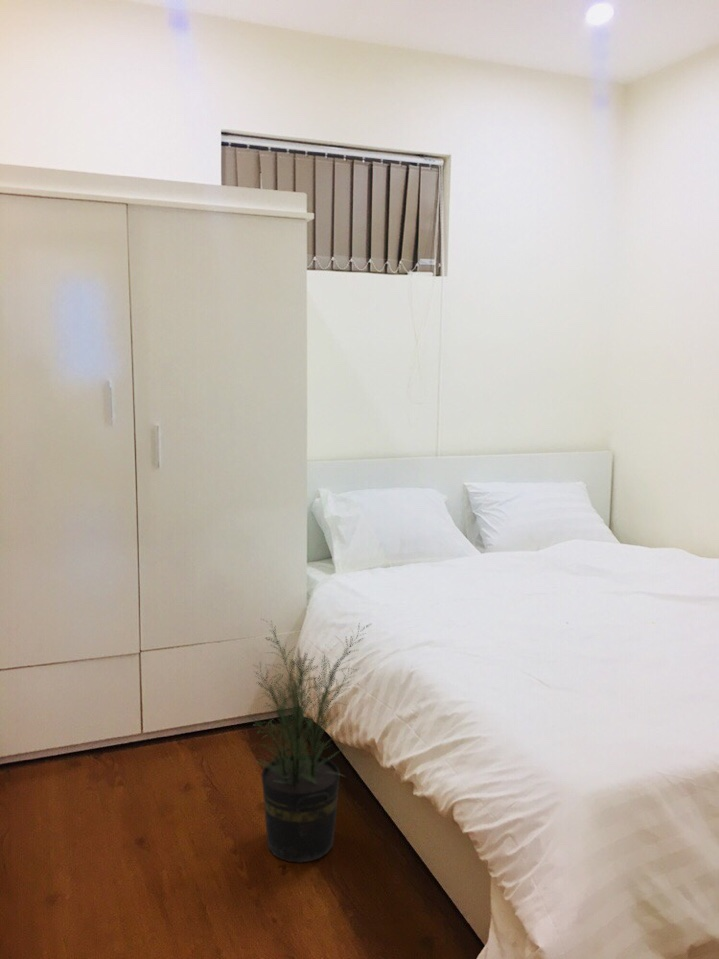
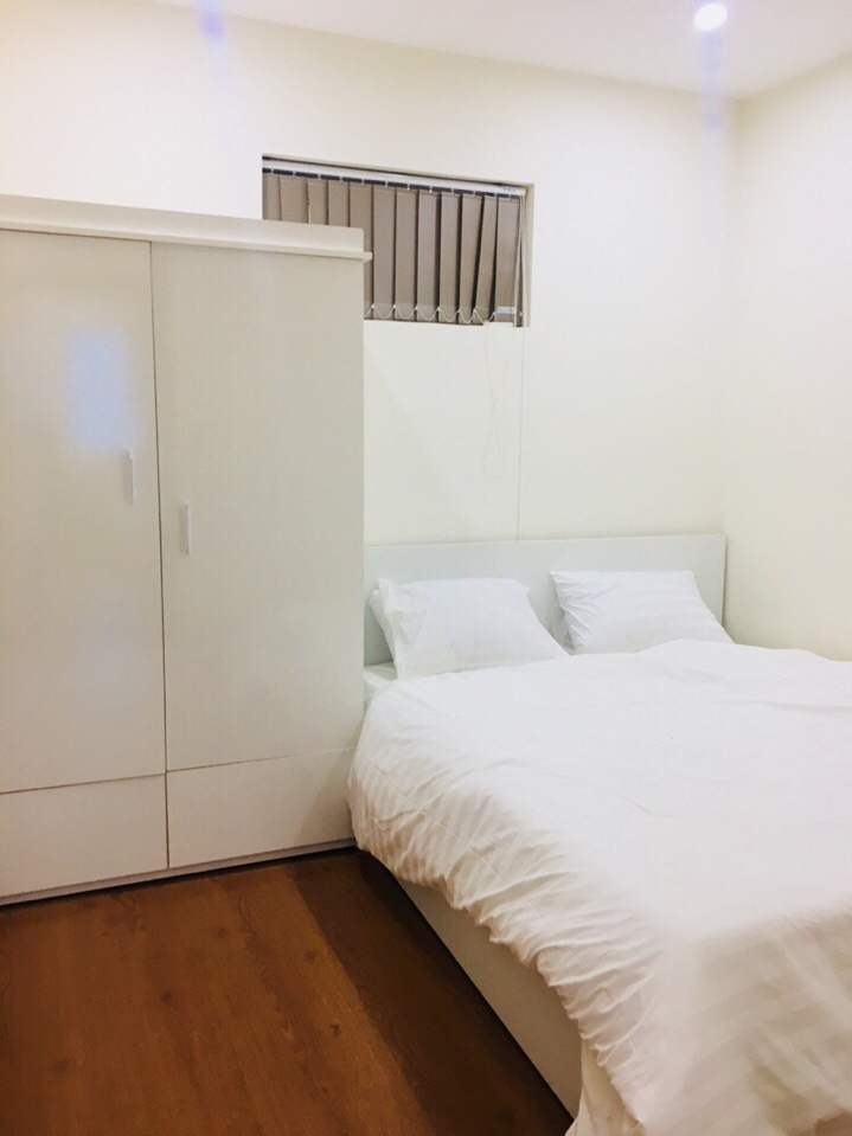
- potted plant [249,618,371,864]
